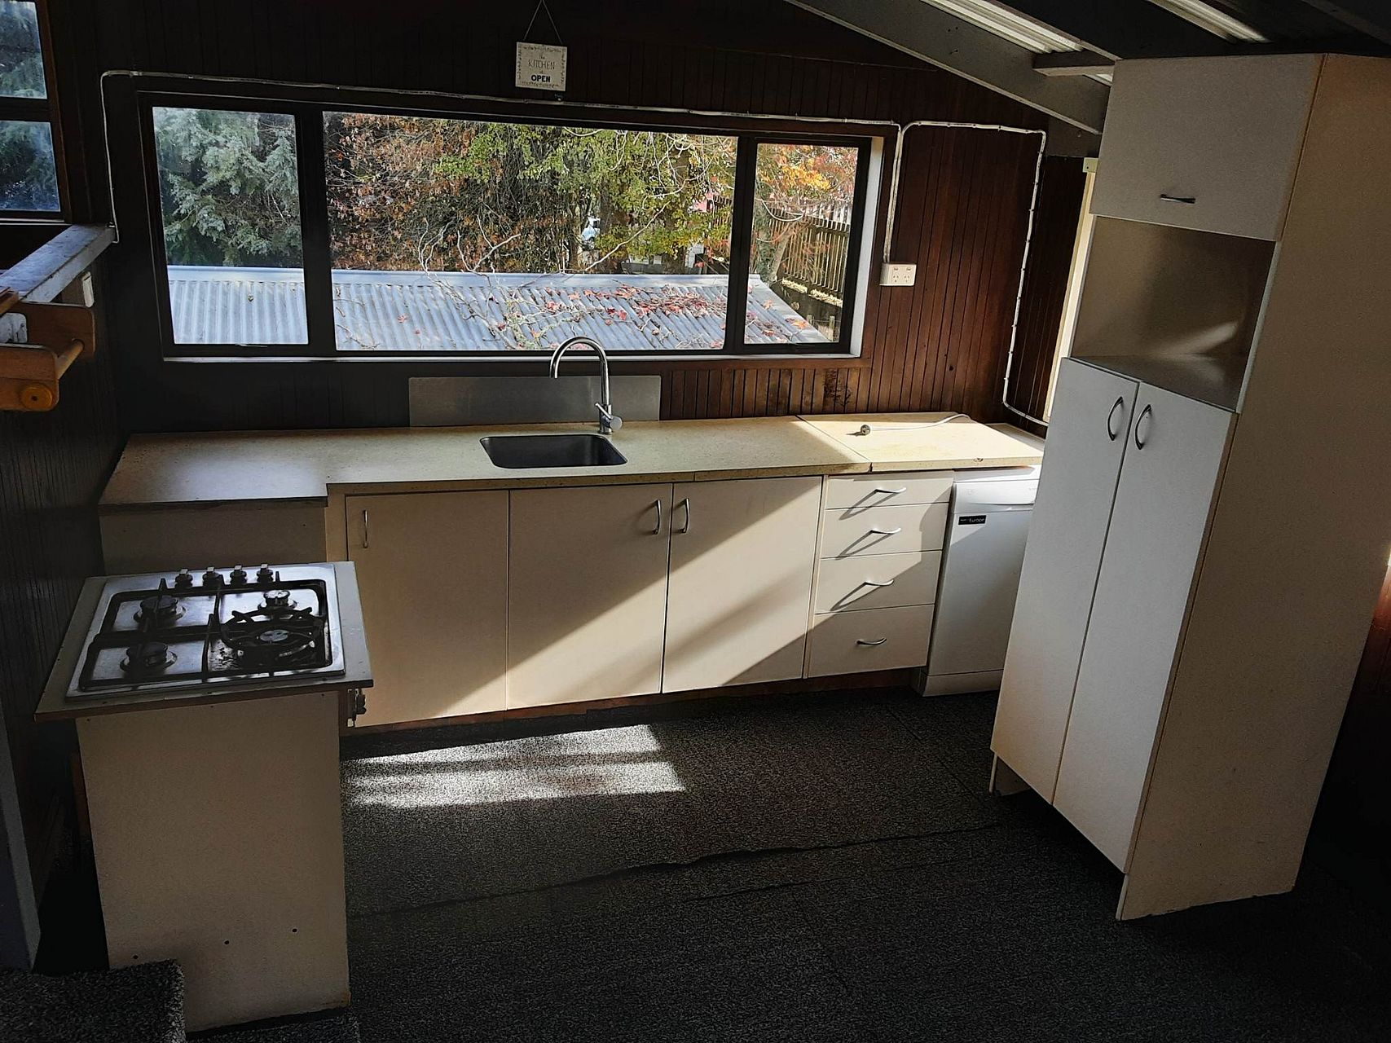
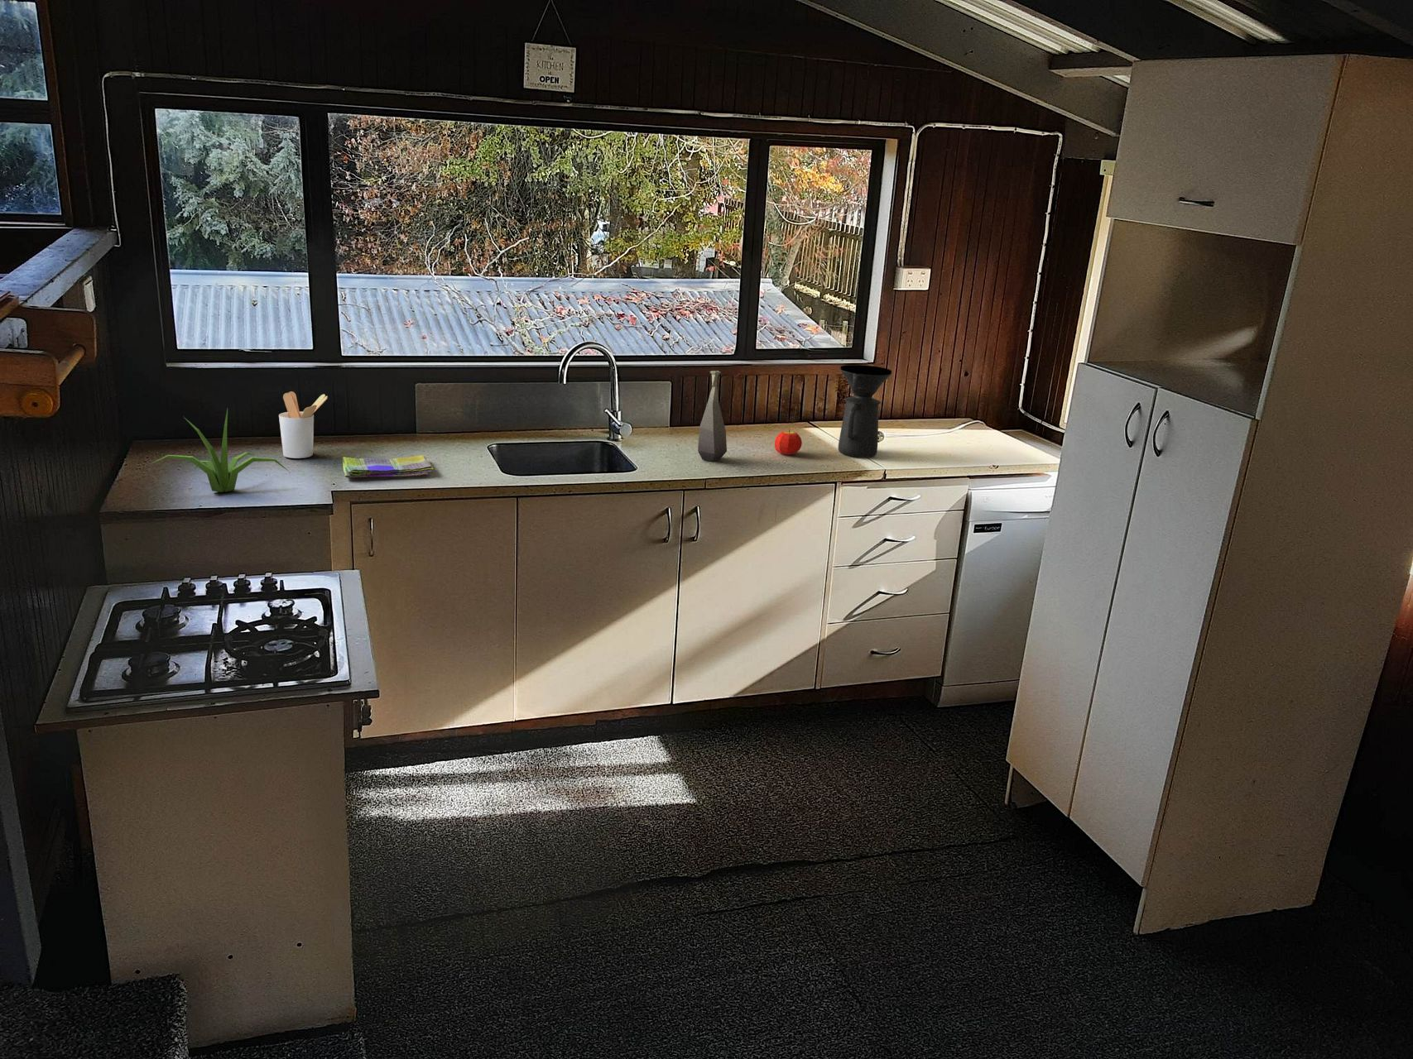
+ dish towel [342,454,435,478]
+ coffee maker [838,364,892,457]
+ bottle [696,369,728,462]
+ plant [148,408,289,493]
+ fruit [774,428,803,455]
+ utensil holder [278,390,328,459]
